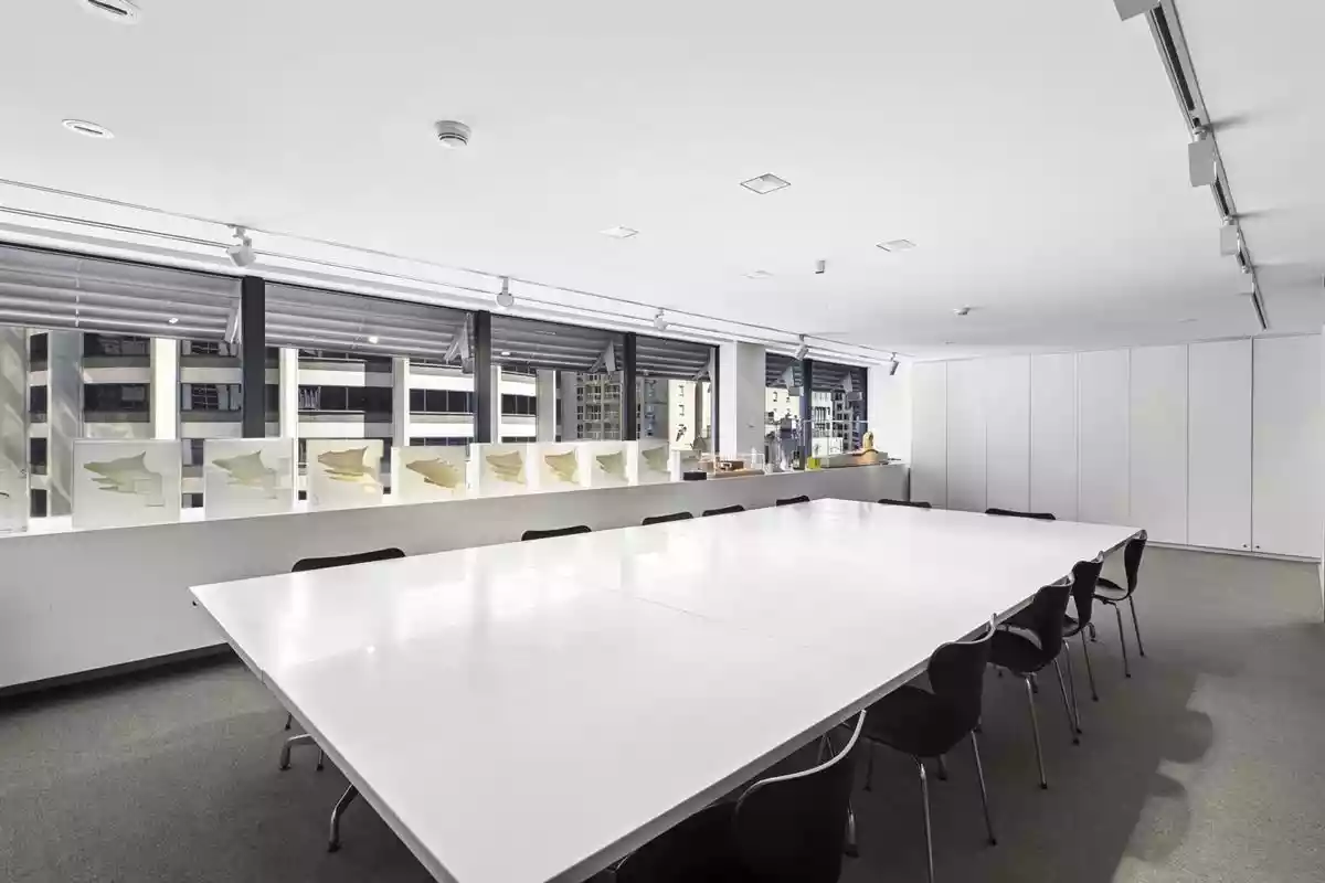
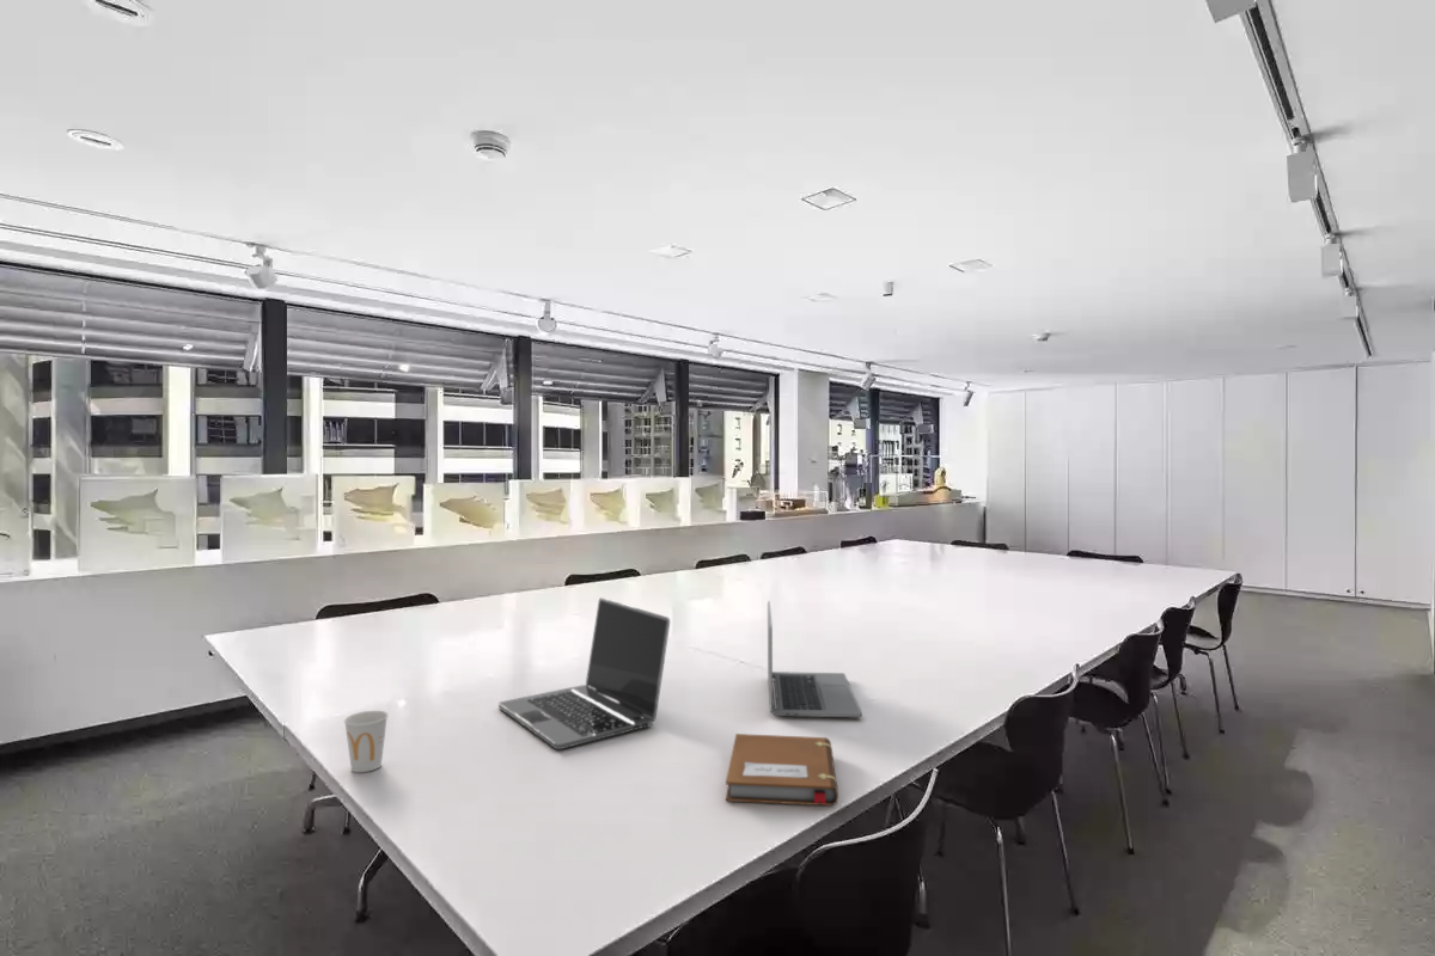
+ laptop [497,596,671,750]
+ notebook [725,733,839,807]
+ laptop [767,600,862,718]
+ cup [343,710,390,773]
